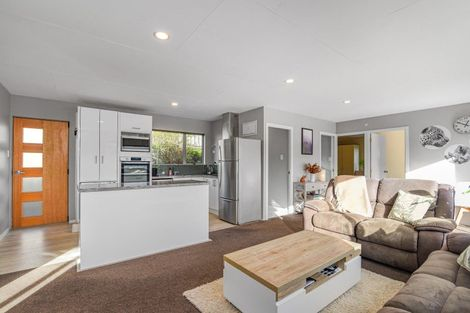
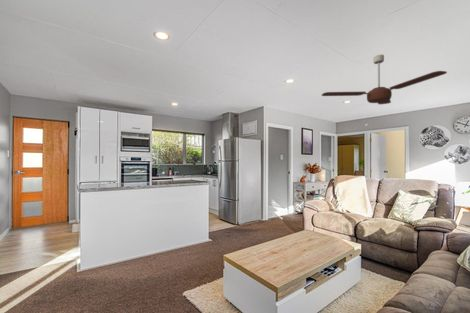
+ ceiling fan [321,54,448,105]
